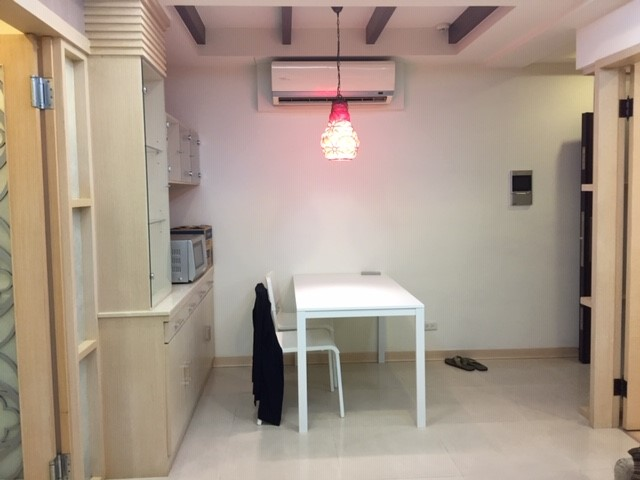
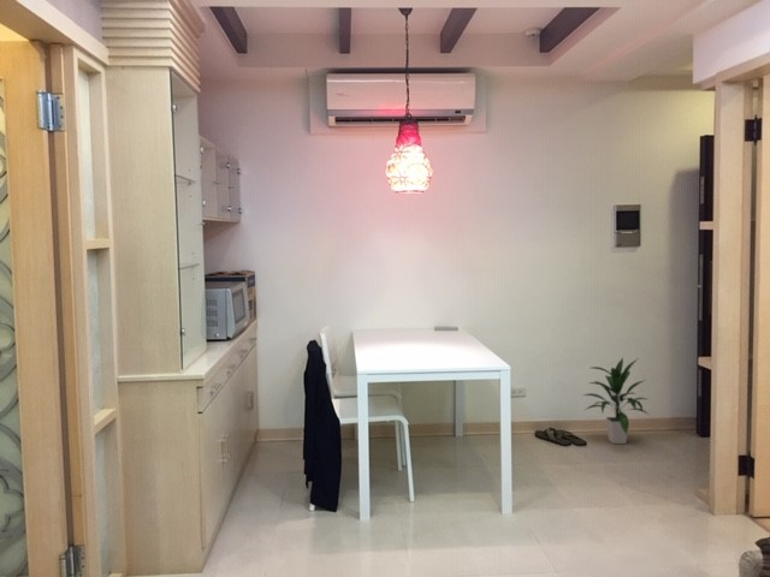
+ indoor plant [582,356,650,445]
